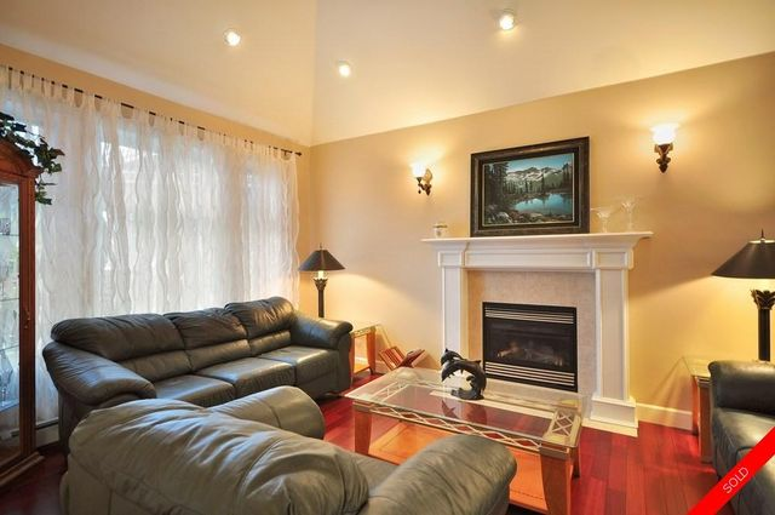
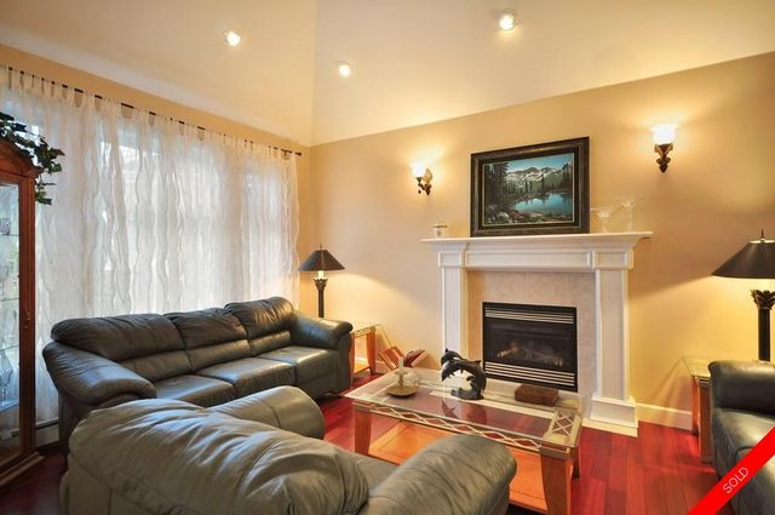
+ candle holder [385,355,421,397]
+ book [513,382,561,407]
